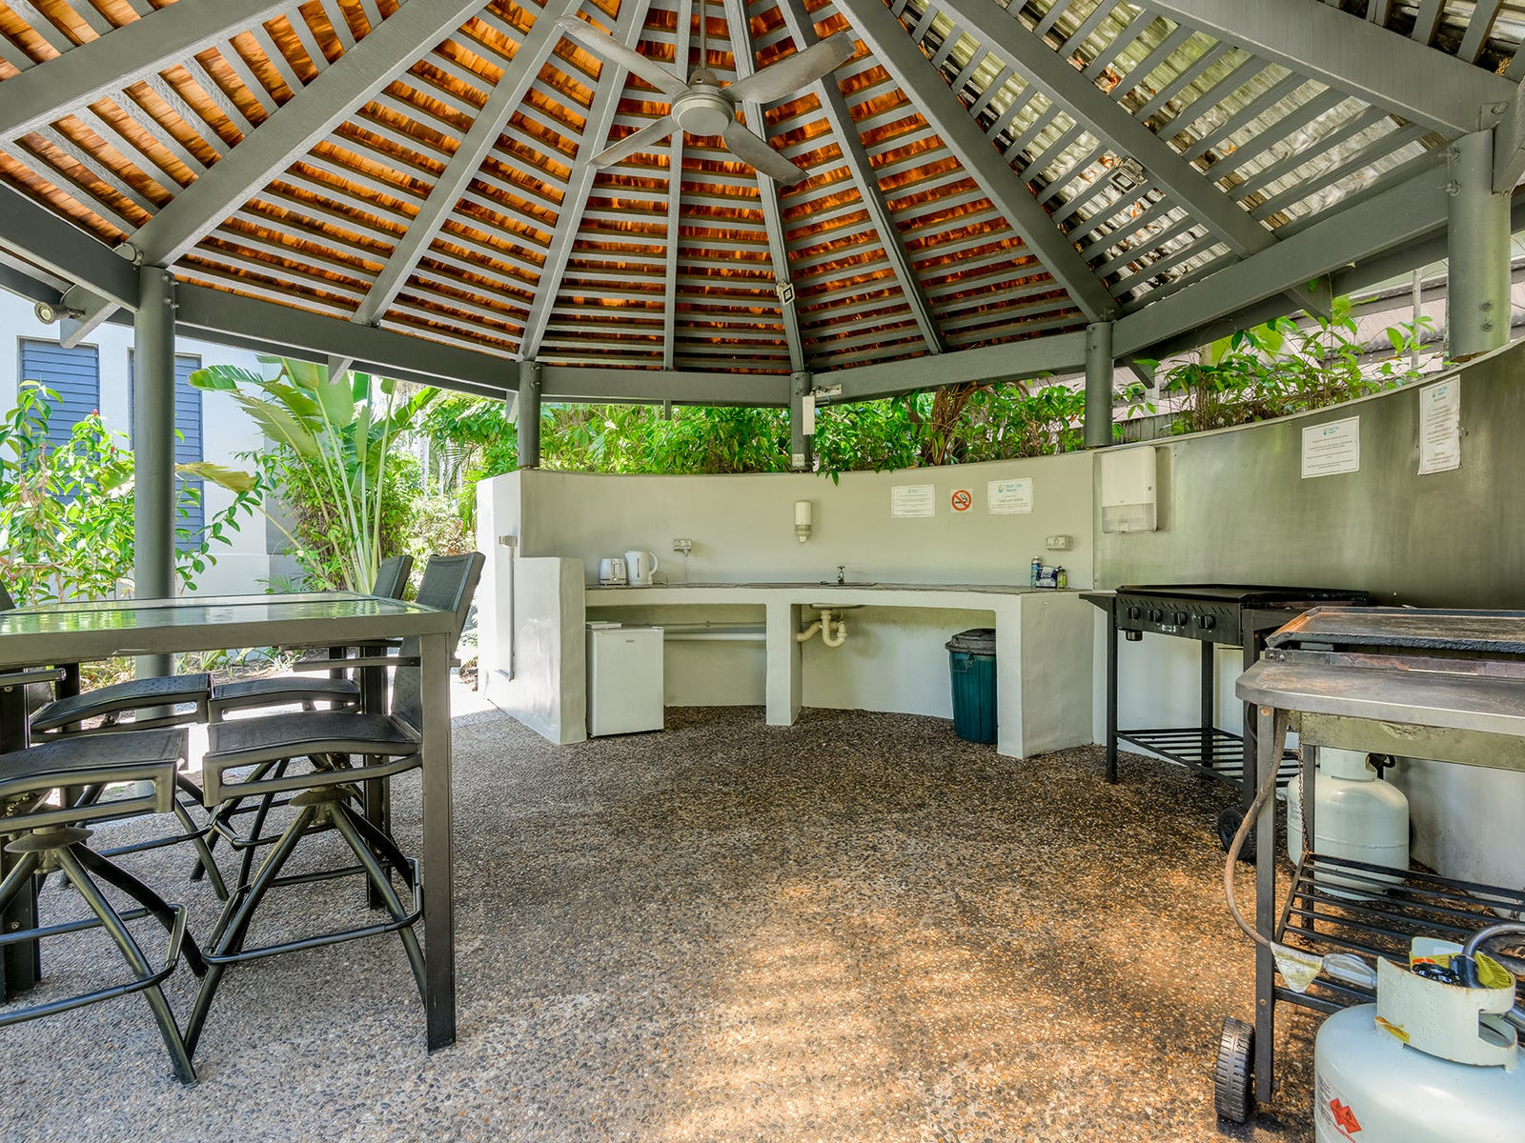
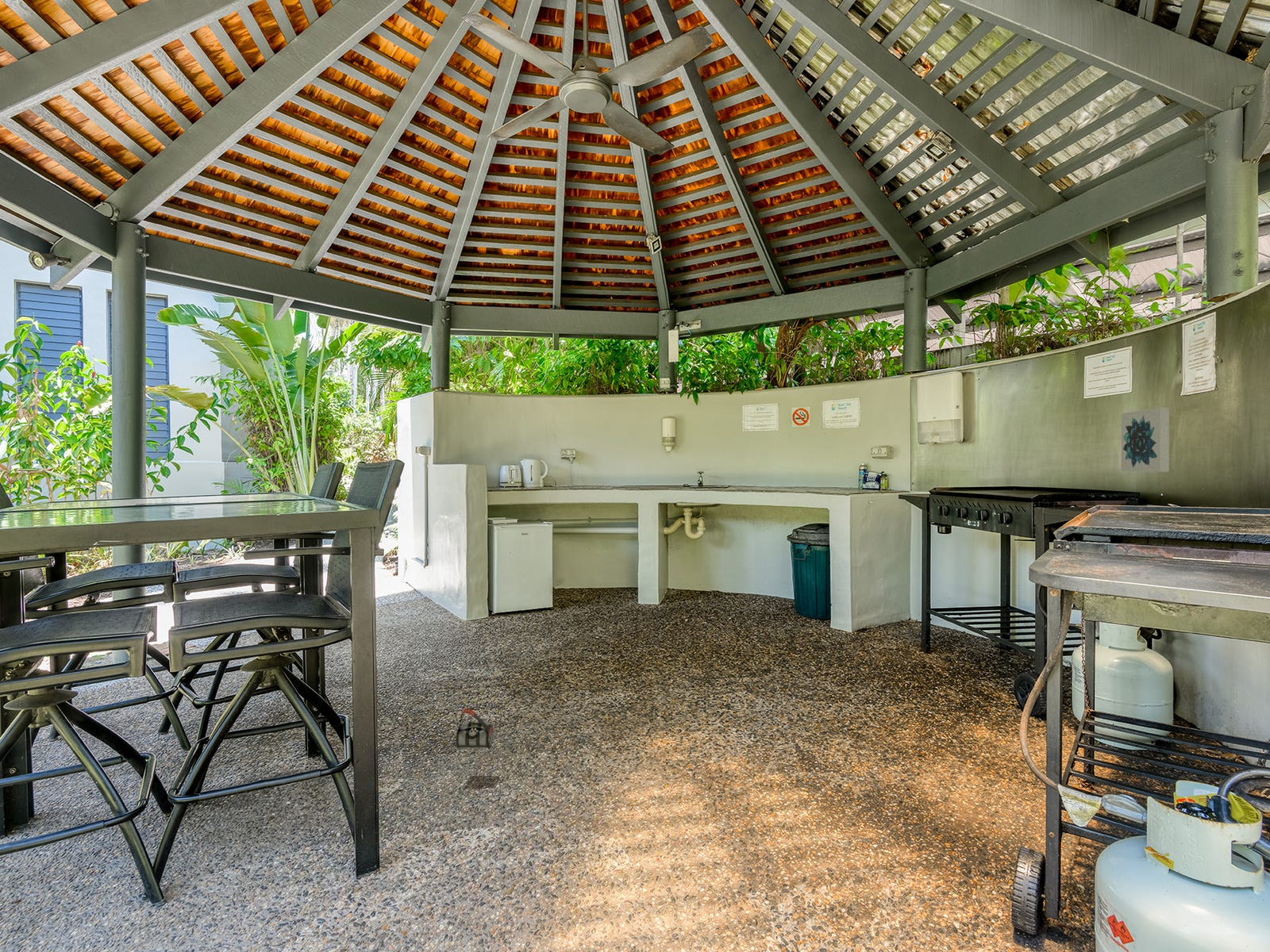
+ bag [456,708,494,808]
+ wall art [1121,407,1170,473]
